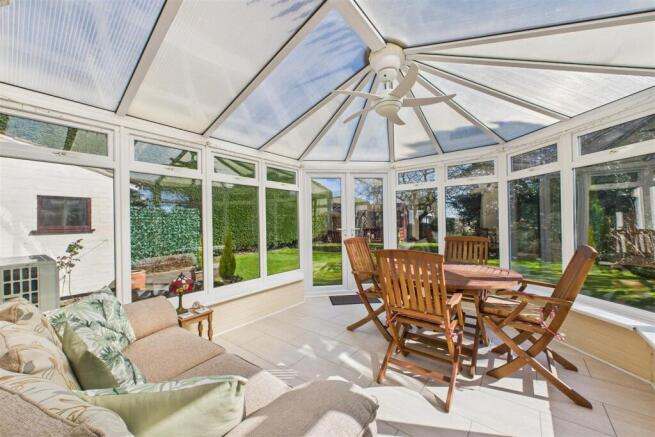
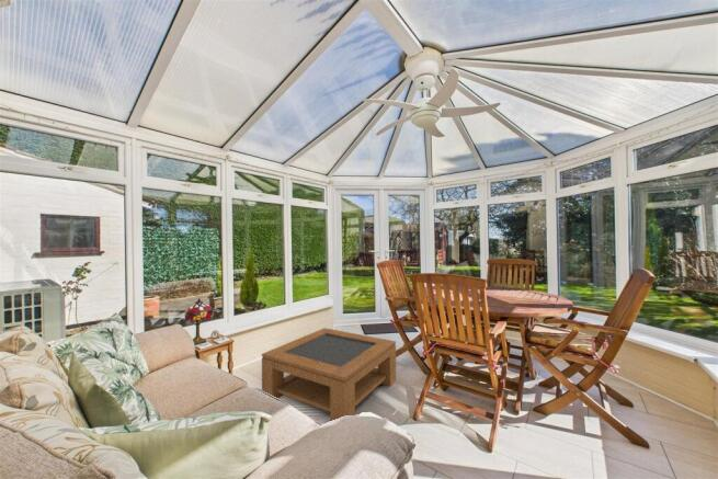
+ coffee table [261,327,397,422]
